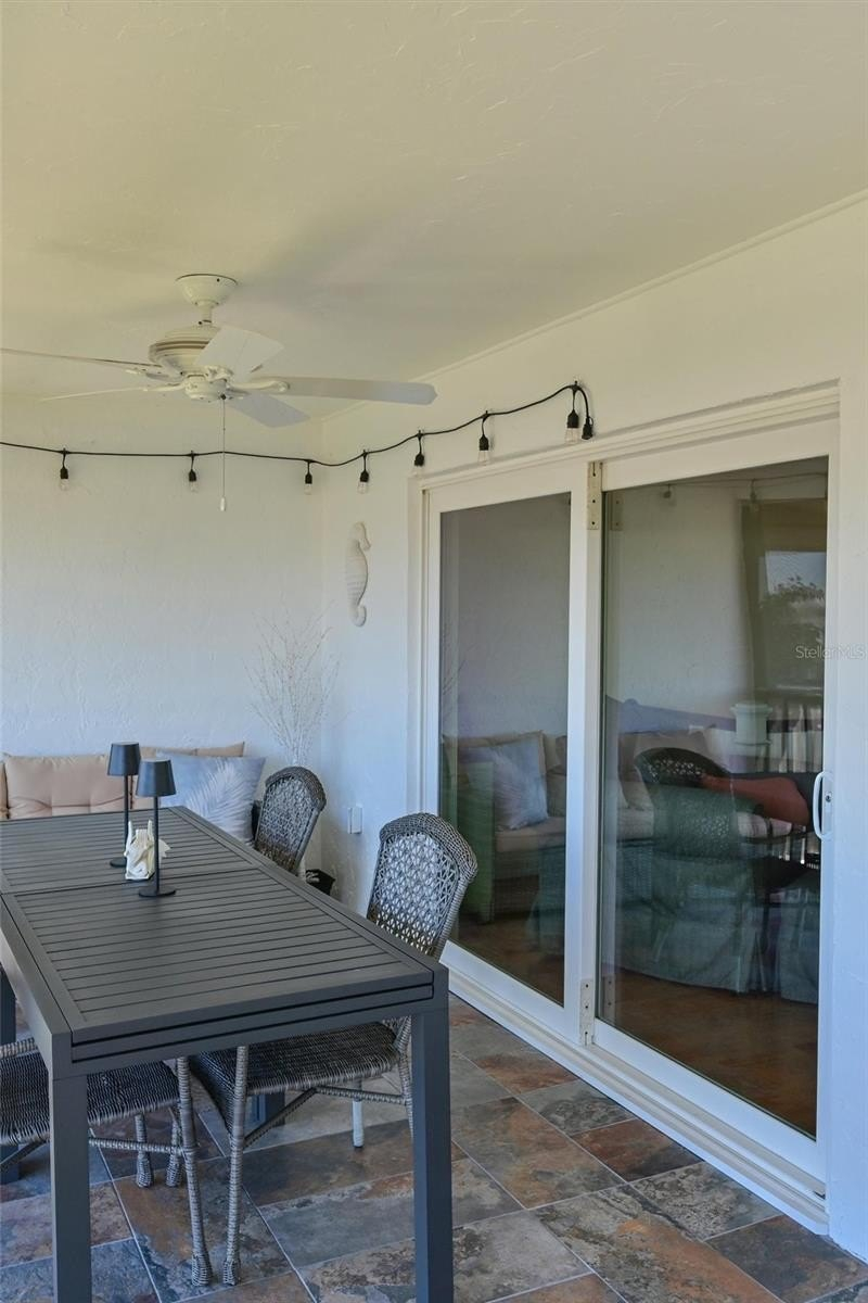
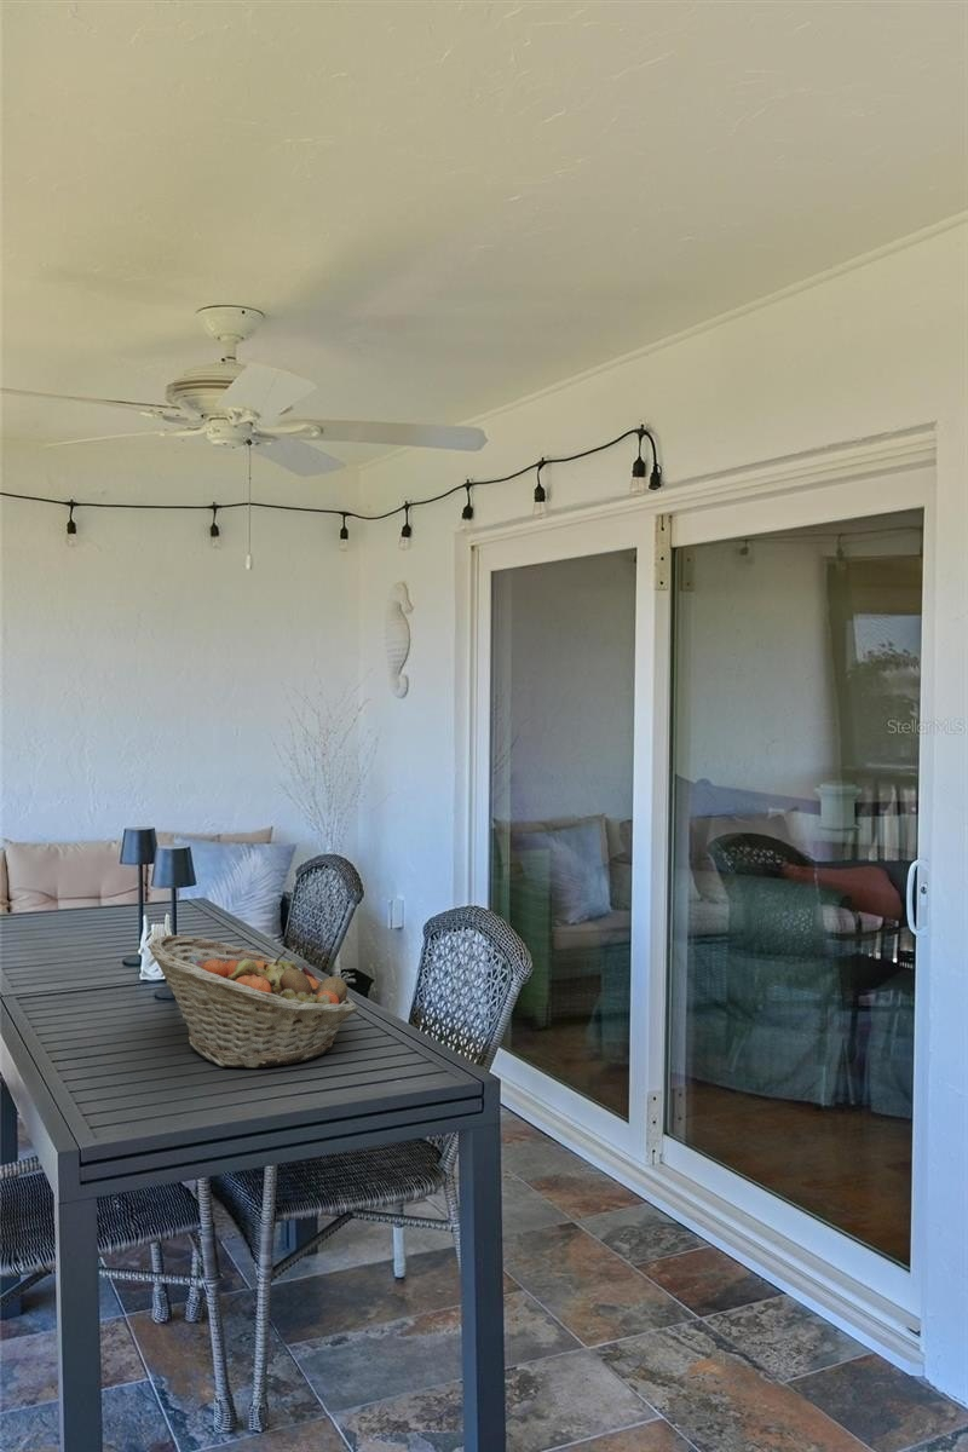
+ fruit basket [146,934,358,1070]
